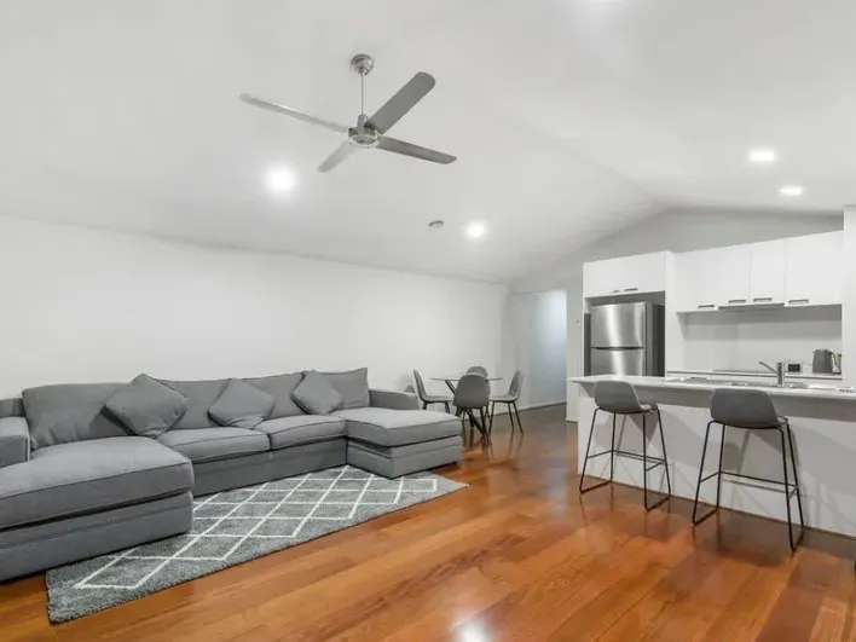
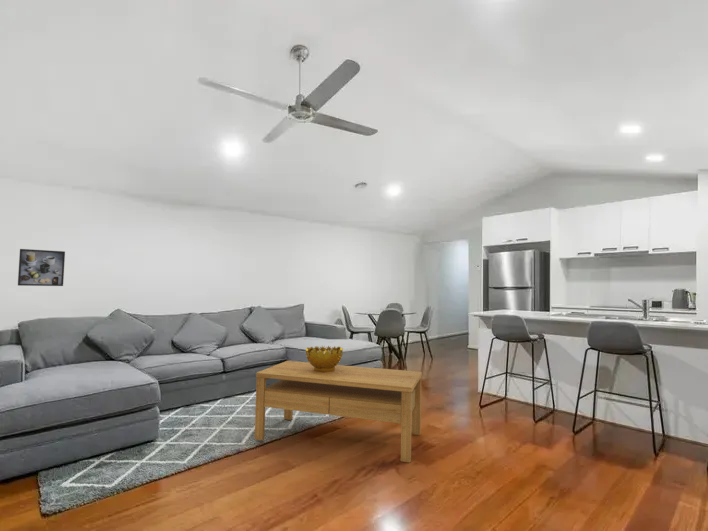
+ decorative bowl [305,345,344,373]
+ coffee table [254,360,423,464]
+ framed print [17,248,66,287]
